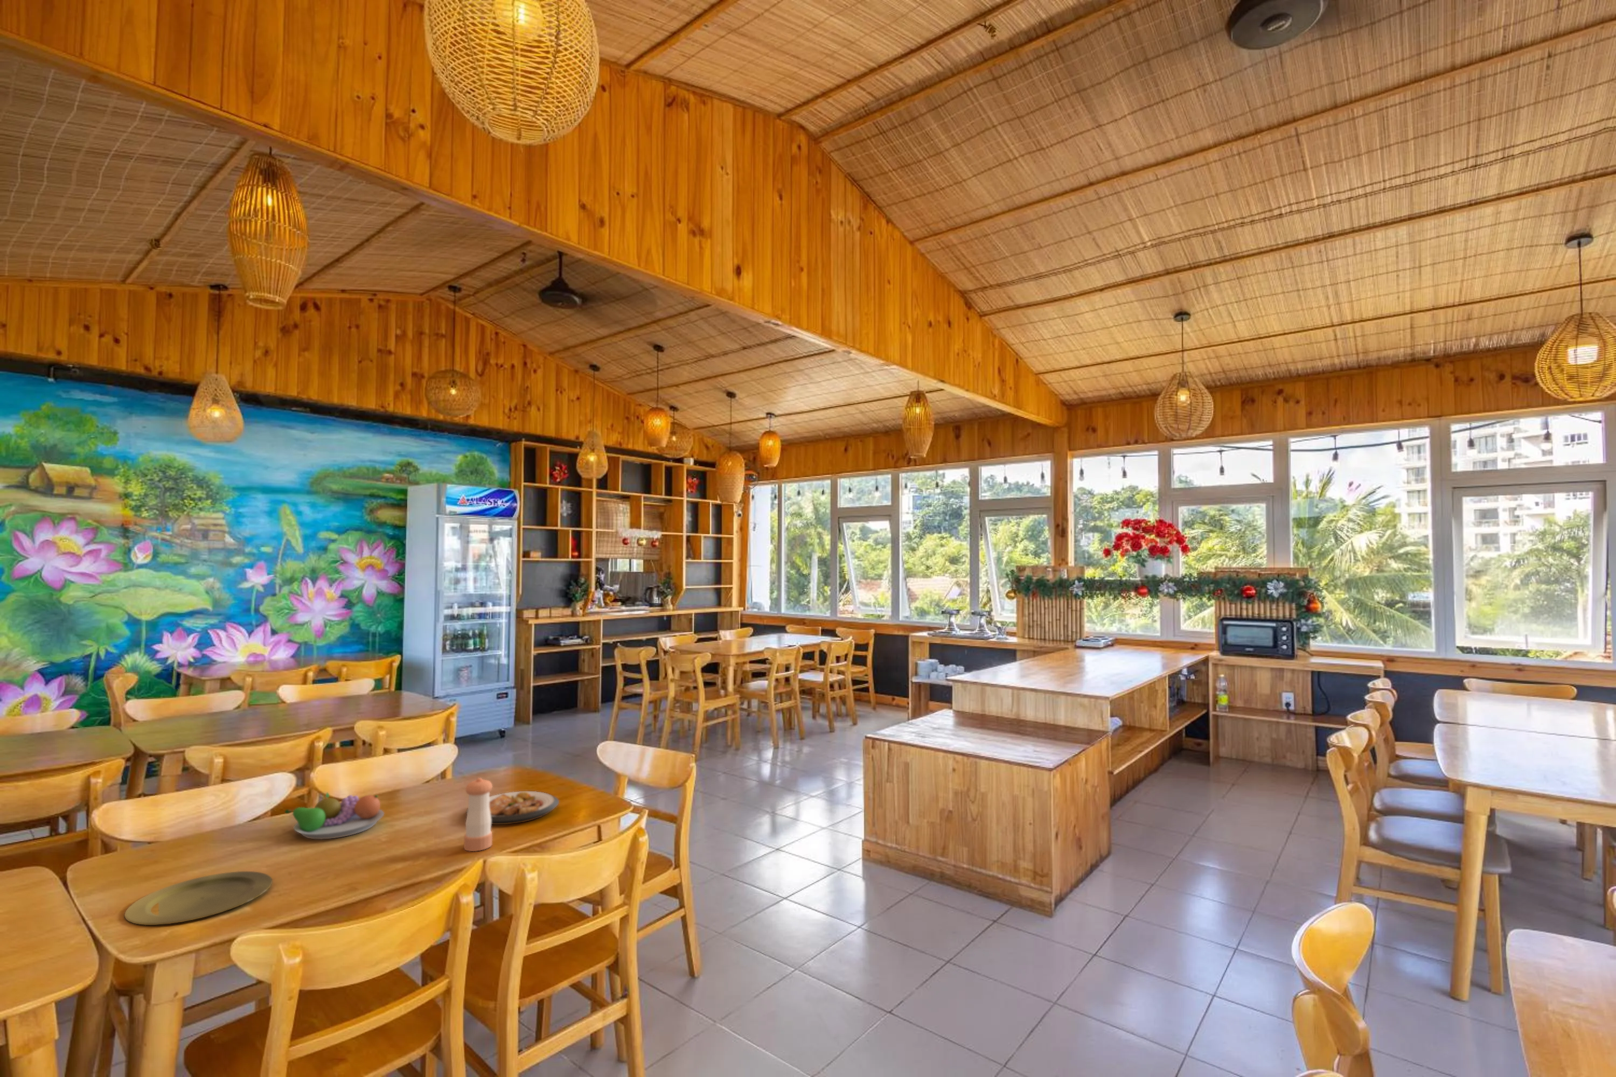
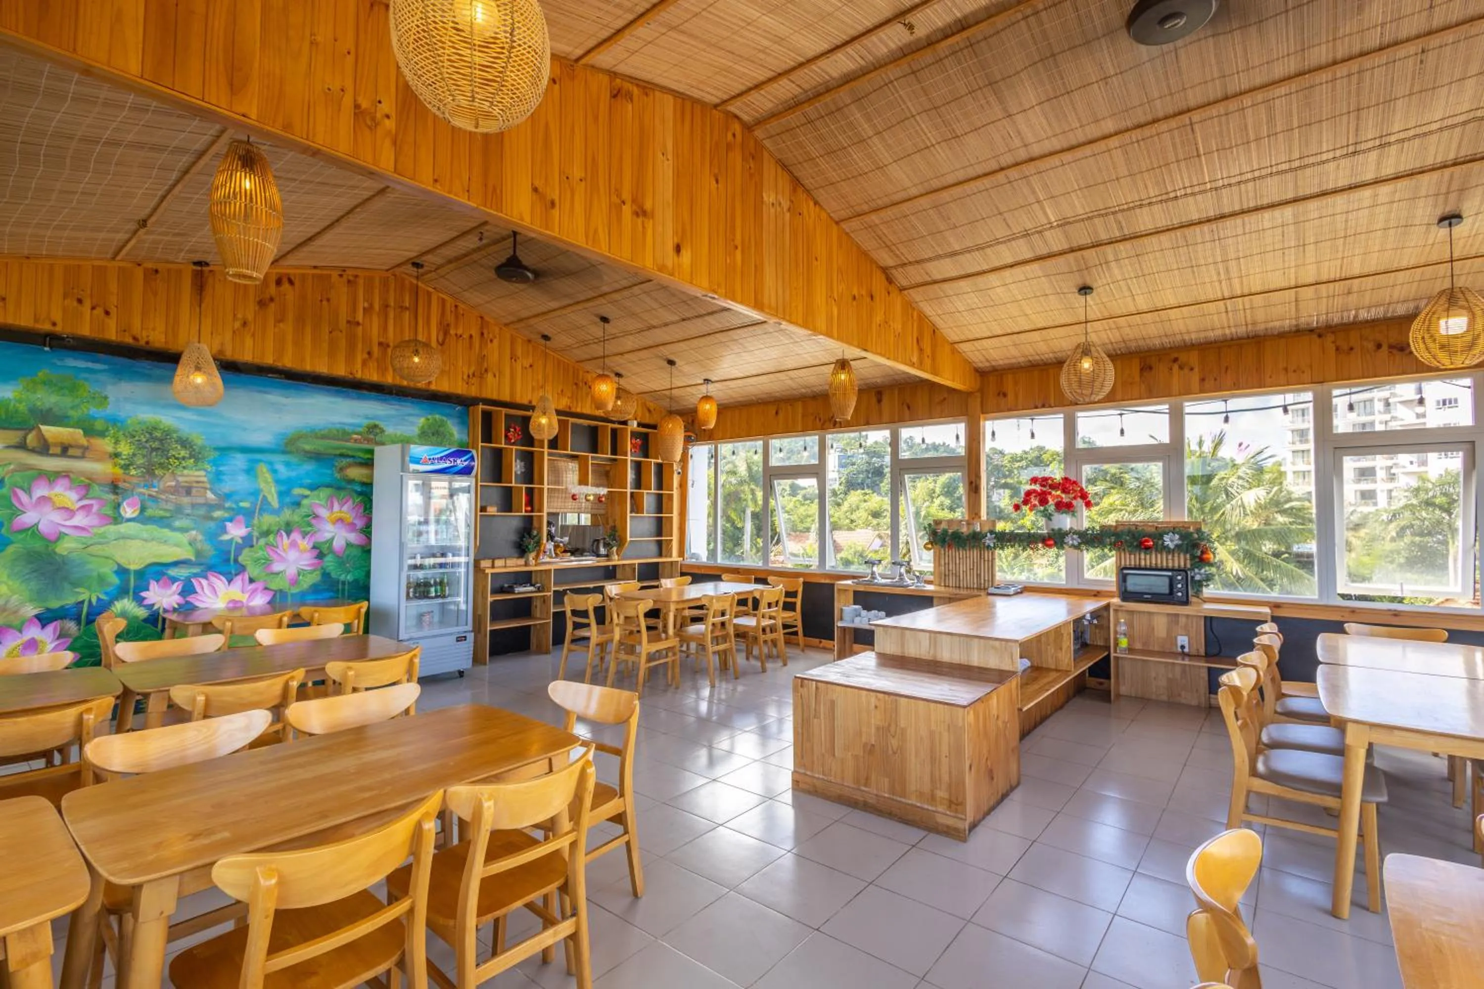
- fruit bowl [285,792,385,840]
- plate [124,870,273,926]
- plate [467,791,559,825]
- pepper shaker [464,776,493,852]
